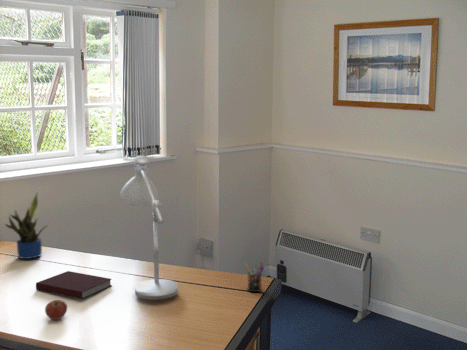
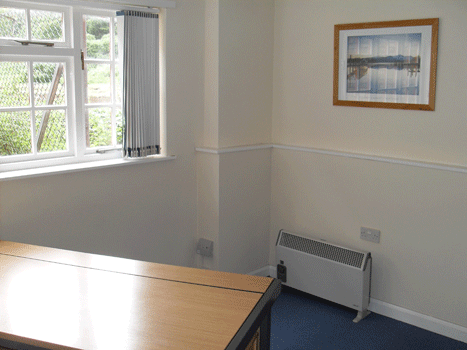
- notebook [35,270,113,300]
- desk lamp [119,154,179,301]
- pen holder [244,261,265,293]
- apple [44,299,68,321]
- potted plant [4,191,49,260]
